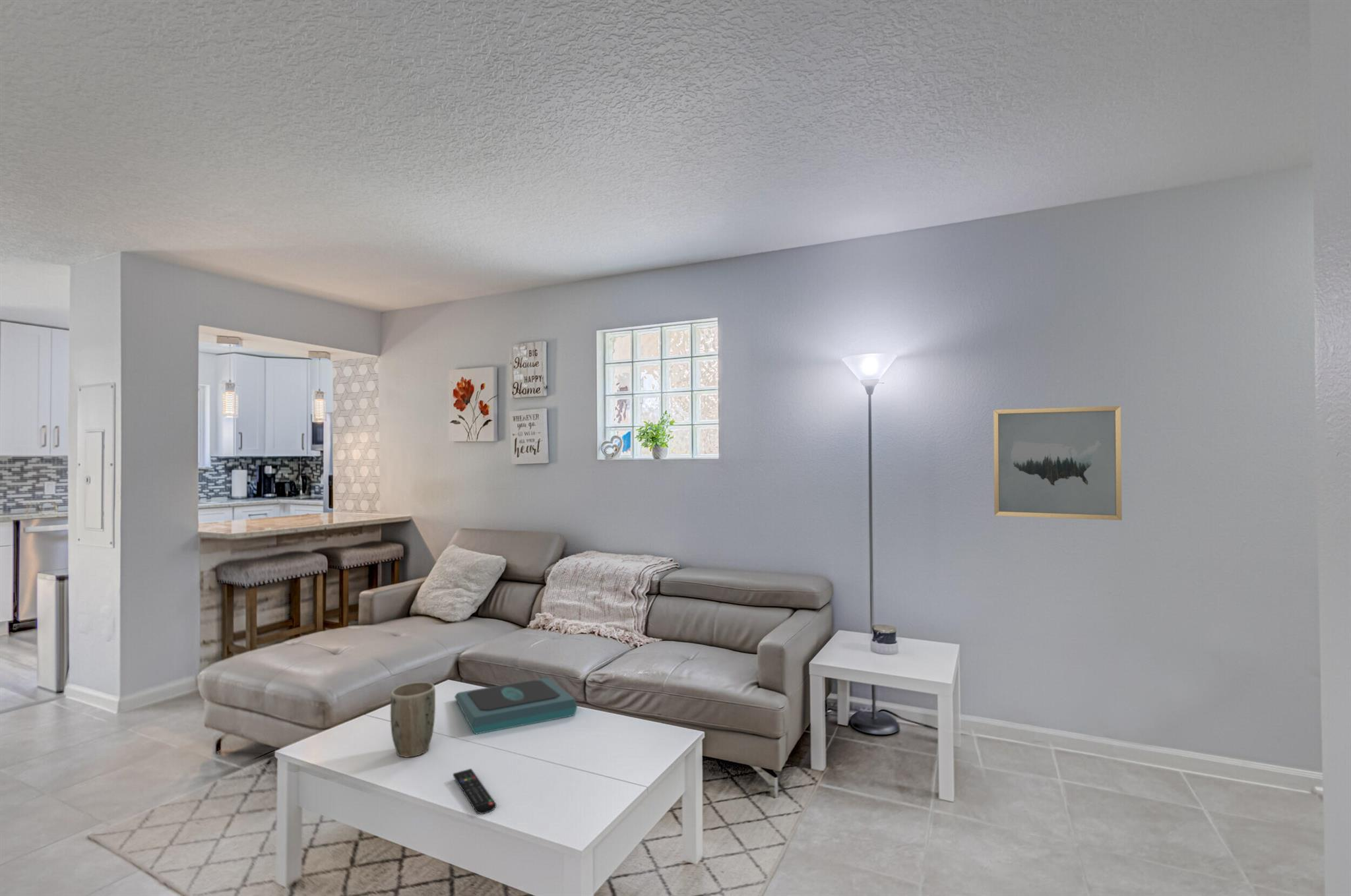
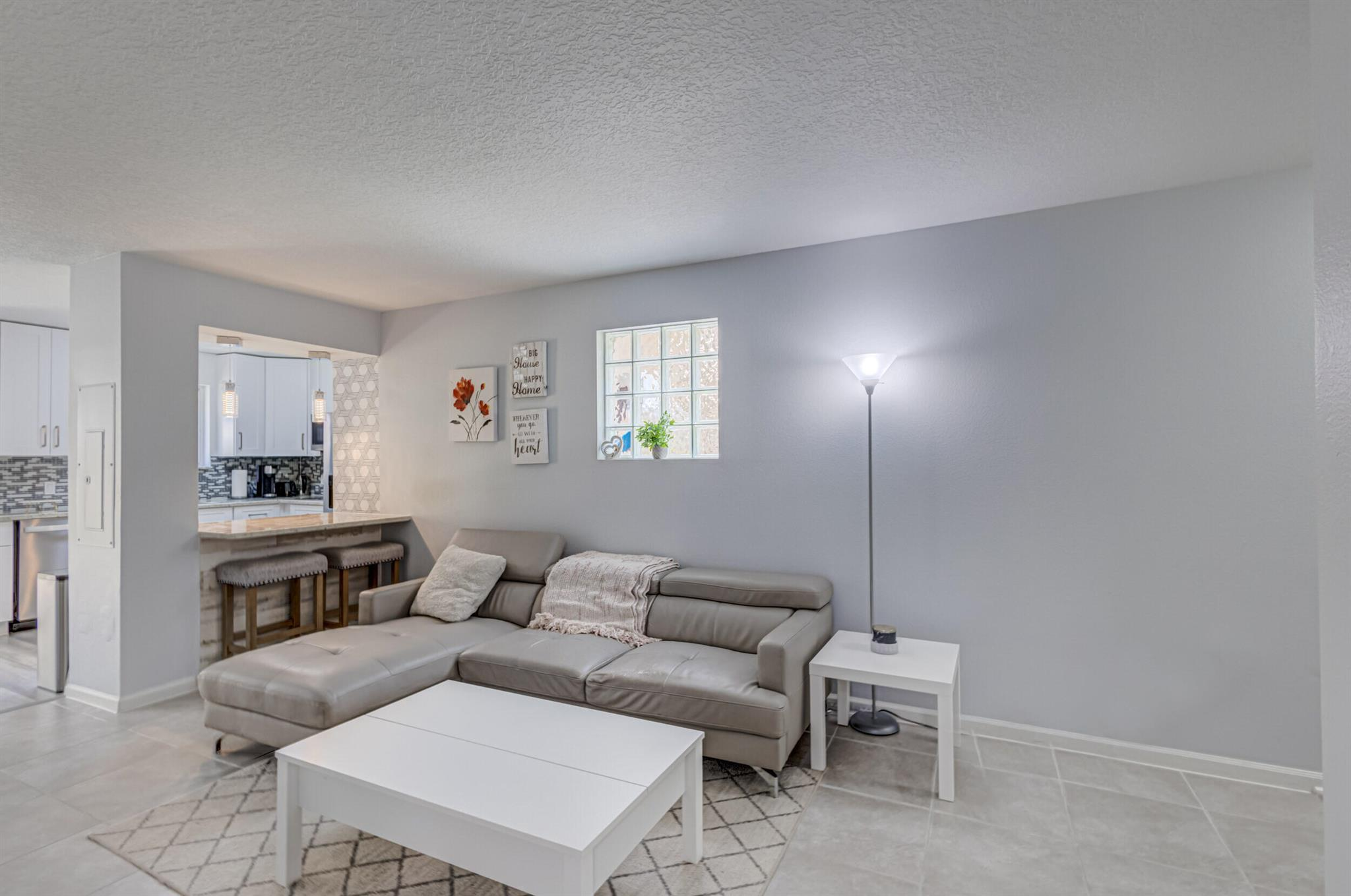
- wall art [993,405,1123,521]
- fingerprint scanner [454,677,578,734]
- remote control [453,768,497,815]
- plant pot [390,681,436,758]
